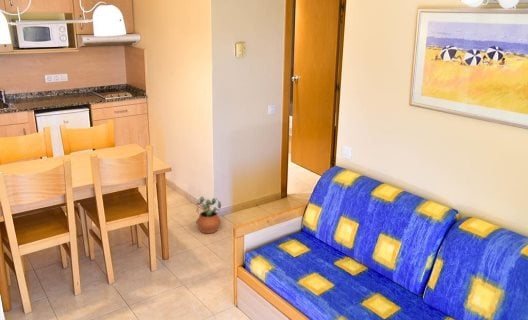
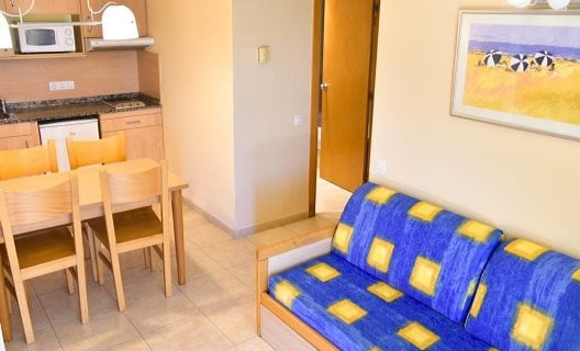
- potted plant [195,196,222,234]
